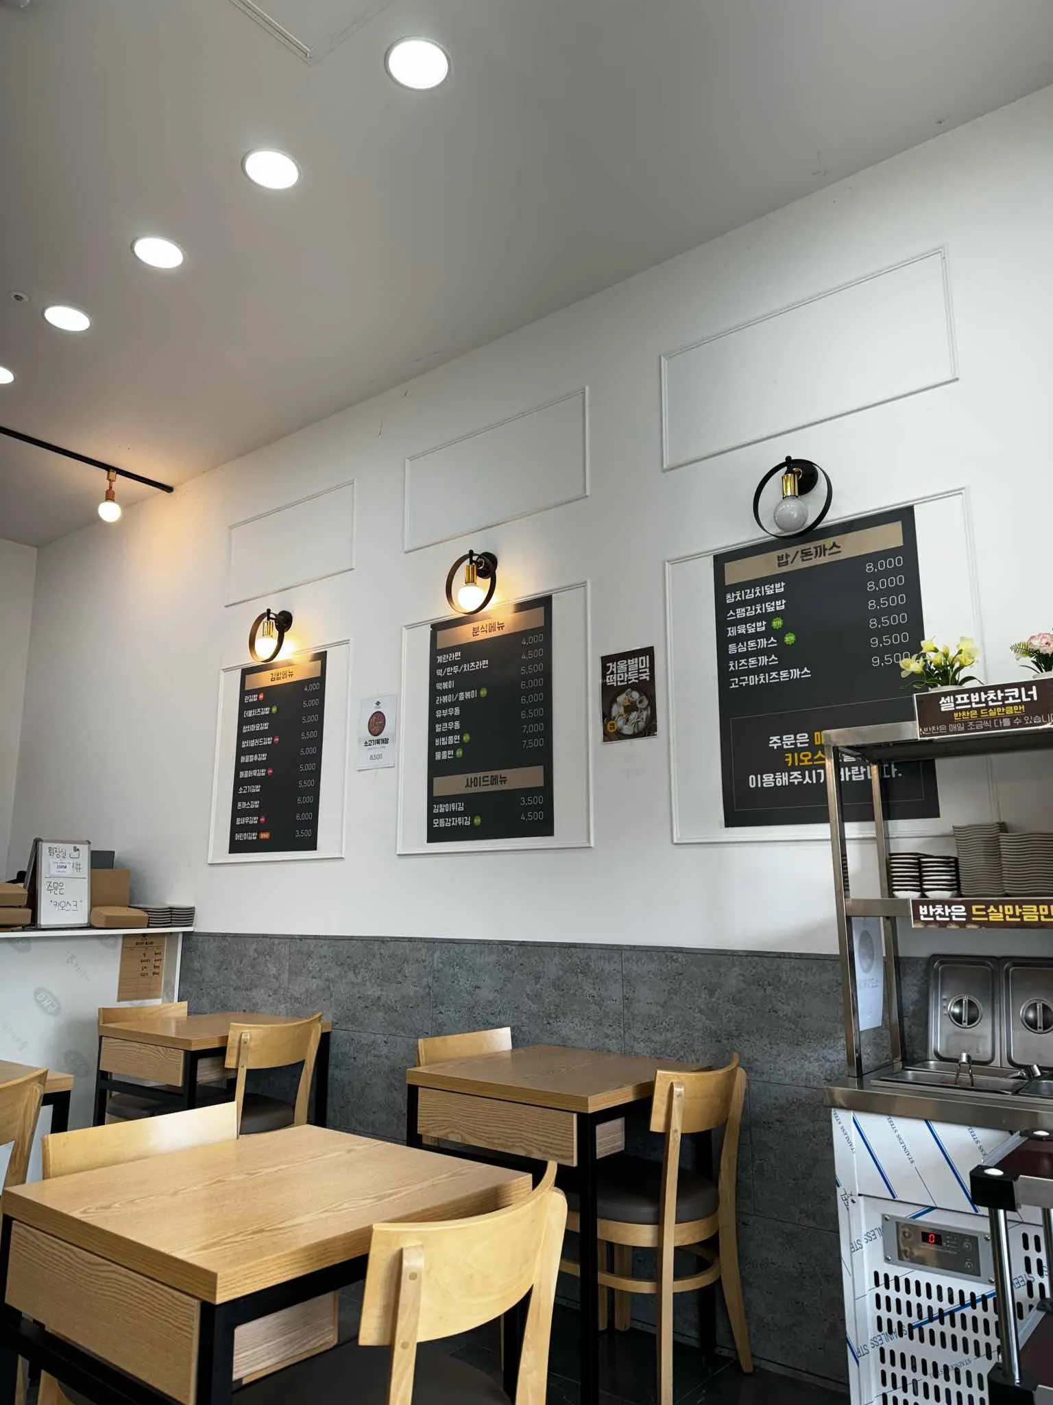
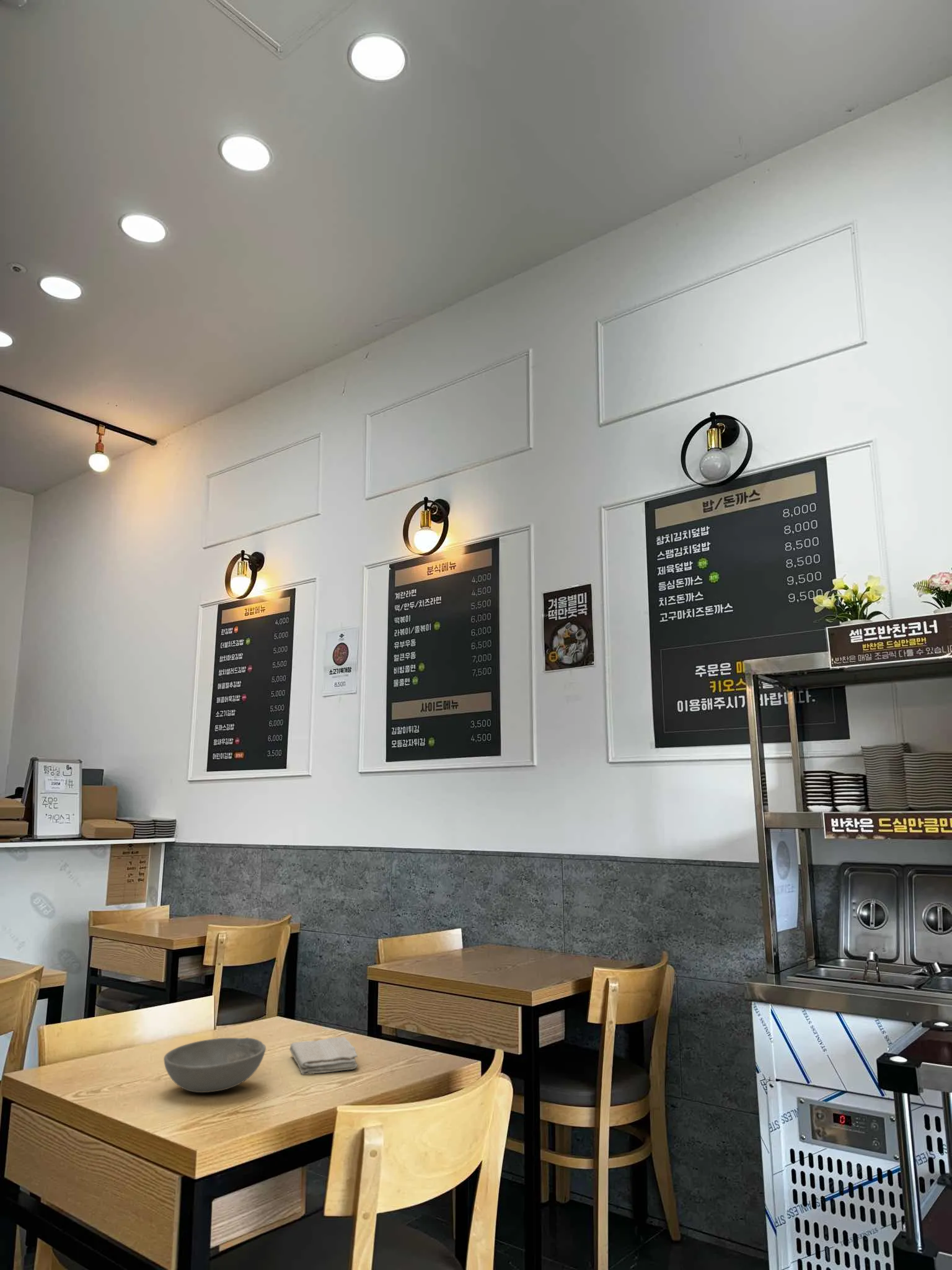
+ soup bowl [163,1037,267,1093]
+ washcloth [289,1036,358,1075]
